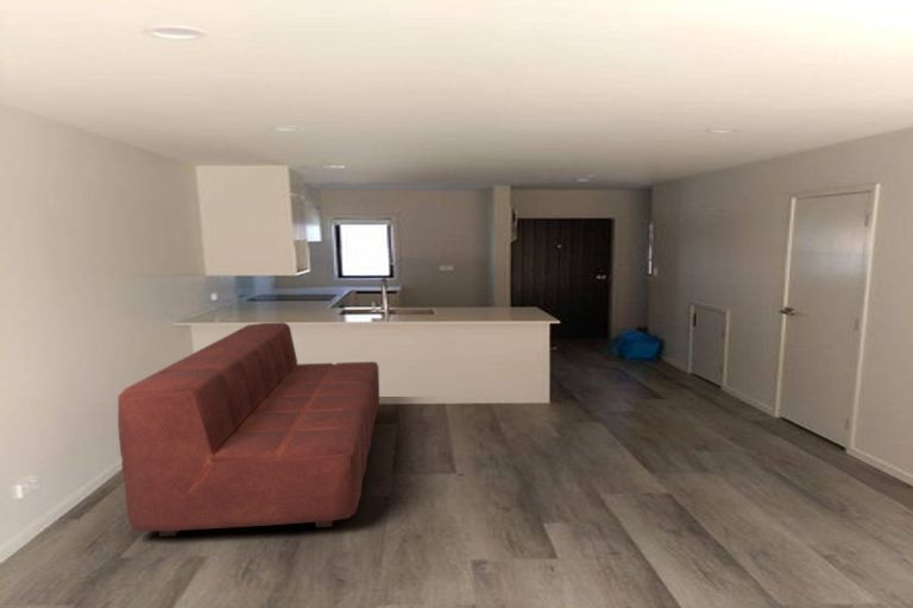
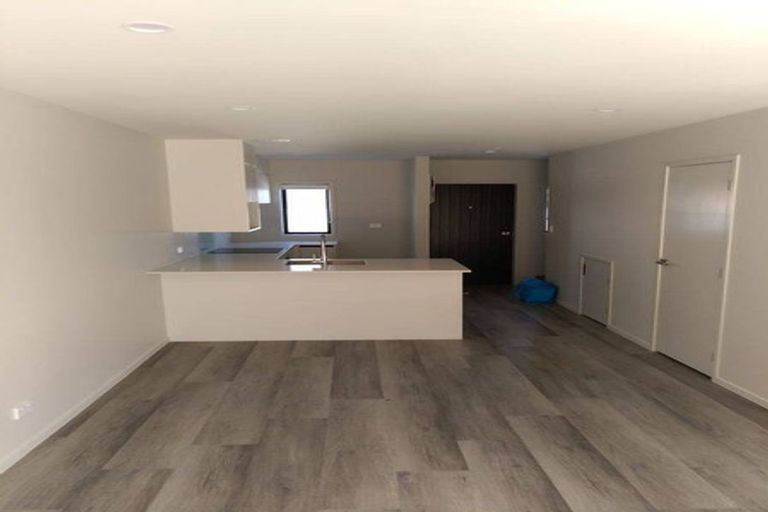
- sofa [117,322,380,538]
